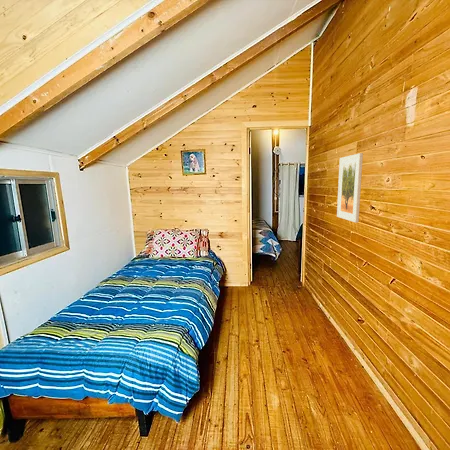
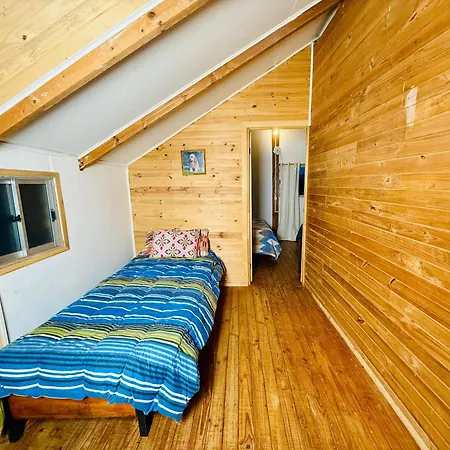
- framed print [336,152,364,224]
